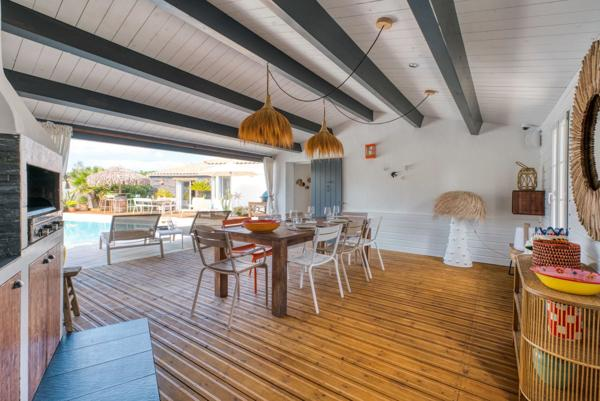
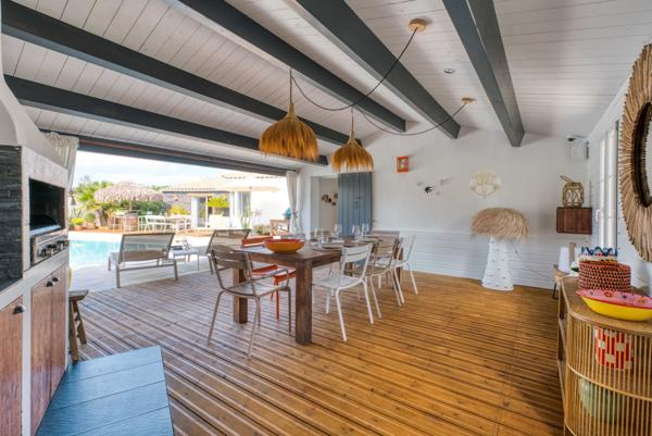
+ wall decoration [468,169,503,200]
